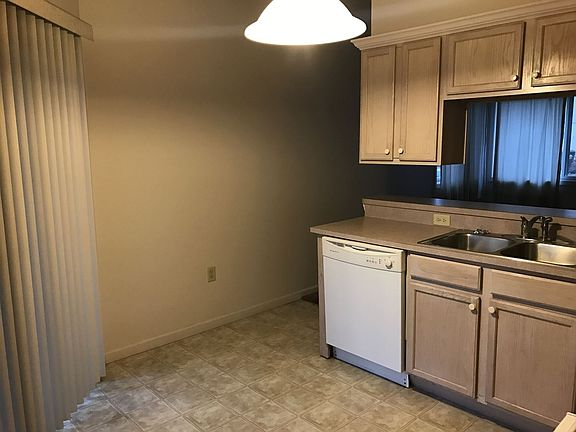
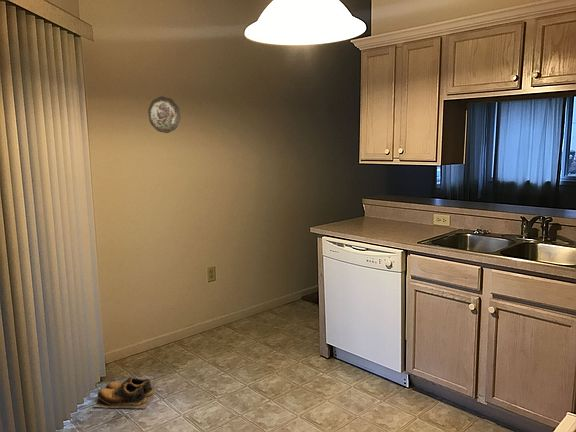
+ shoes [92,376,158,409]
+ decorative plate [147,95,181,134]
